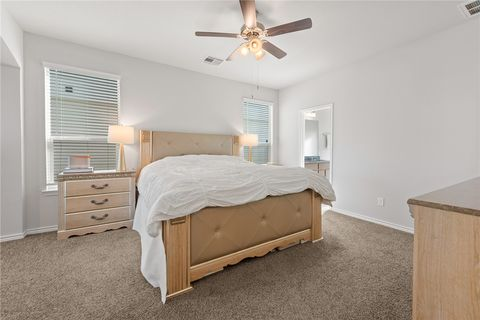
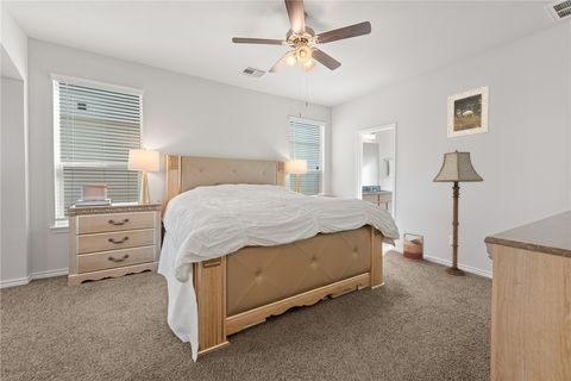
+ floor lamp [432,149,484,276]
+ basket [402,232,425,262]
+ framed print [446,85,491,139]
